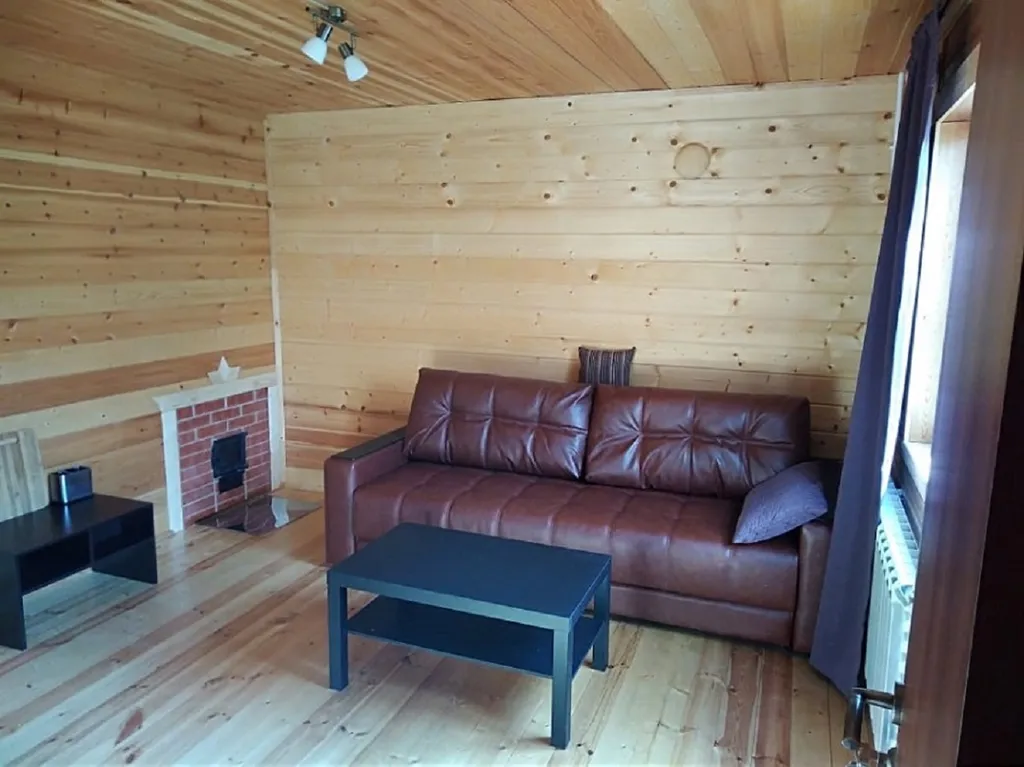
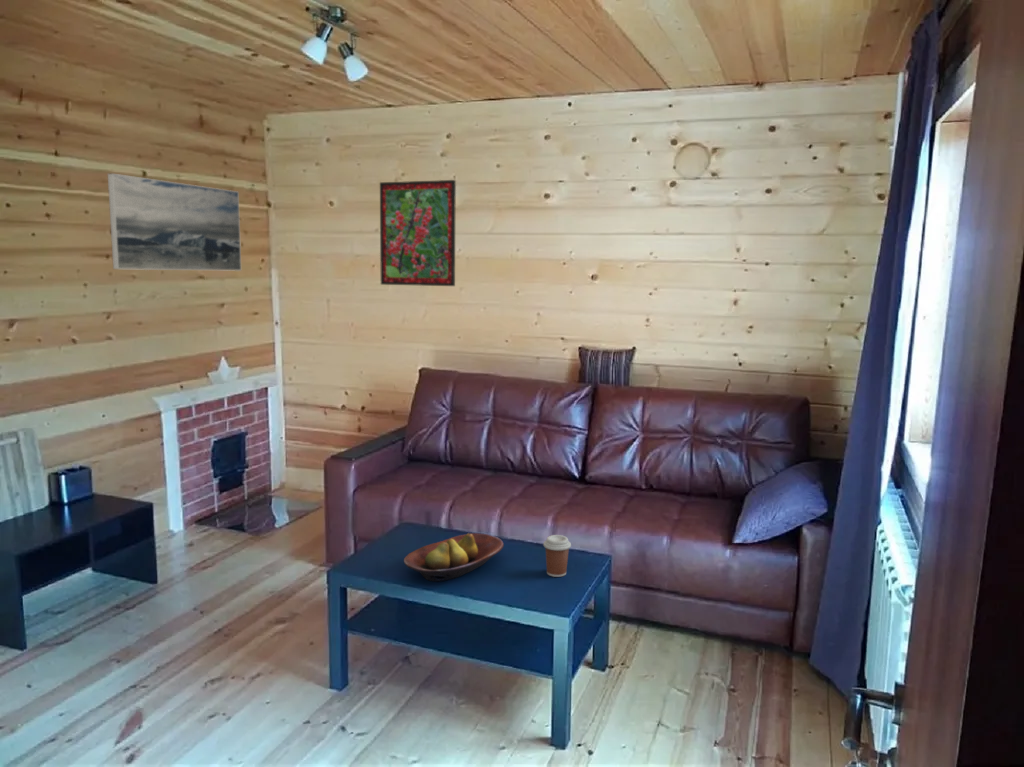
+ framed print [379,179,457,287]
+ coffee cup [542,534,572,578]
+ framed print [107,172,242,272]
+ fruit bowl [403,532,505,582]
